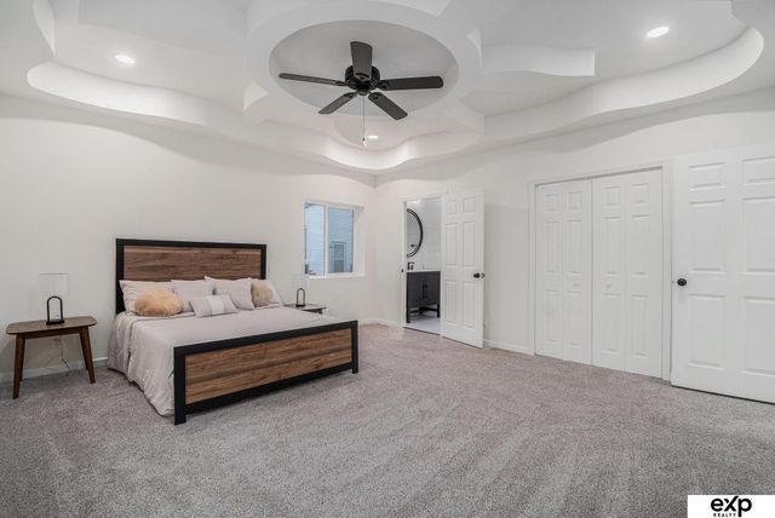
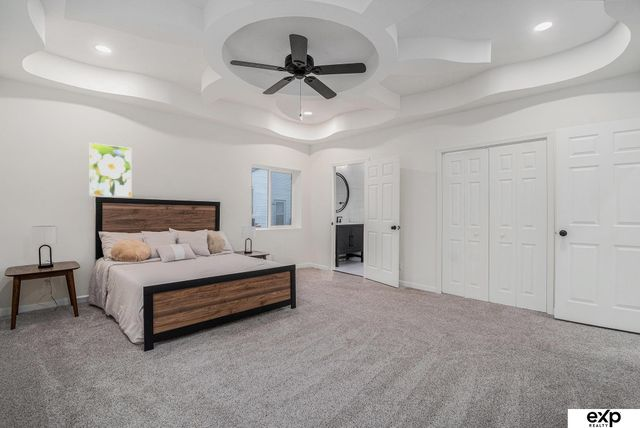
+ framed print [88,142,133,198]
